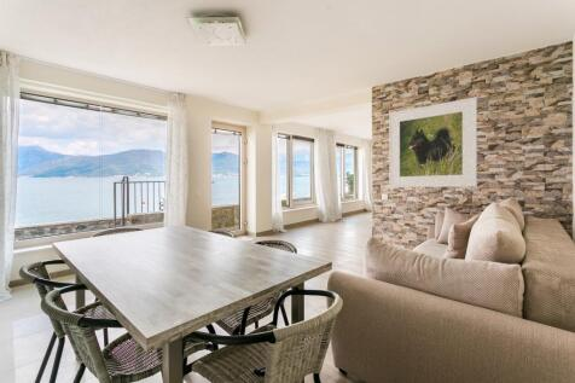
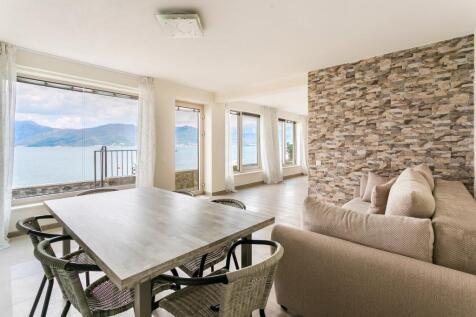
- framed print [388,95,478,188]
